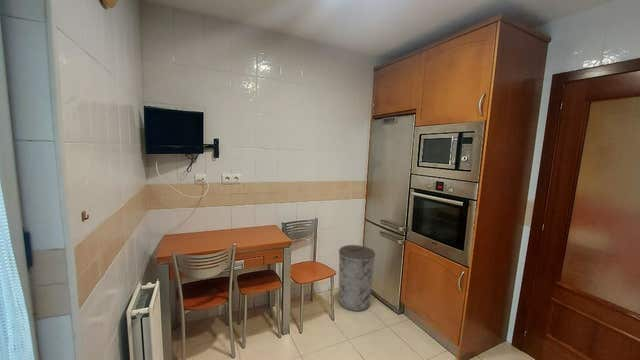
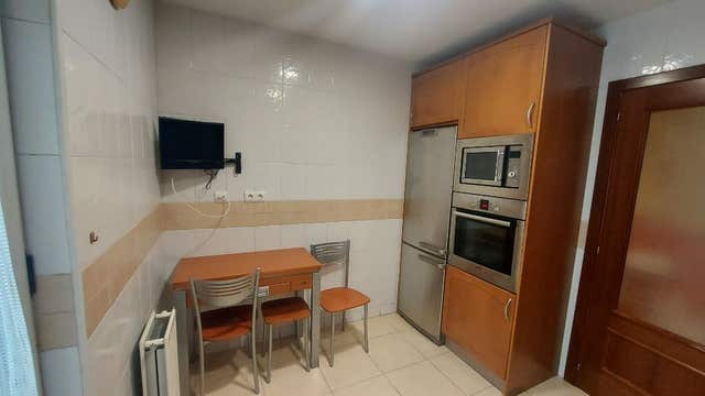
- trash can [337,244,376,312]
